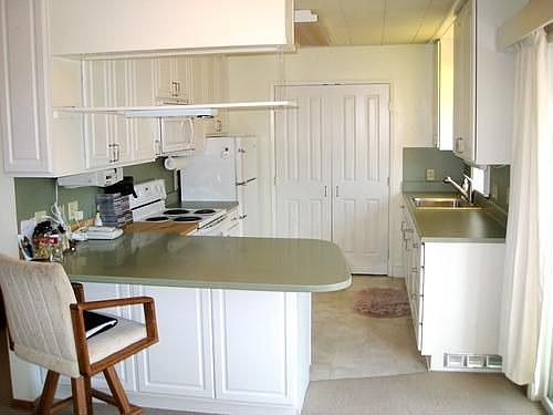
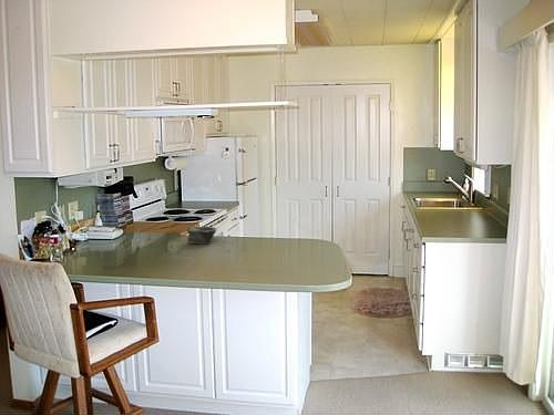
+ bowl [185,226,218,246]
